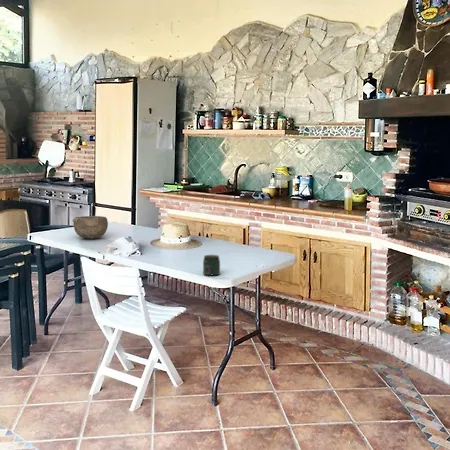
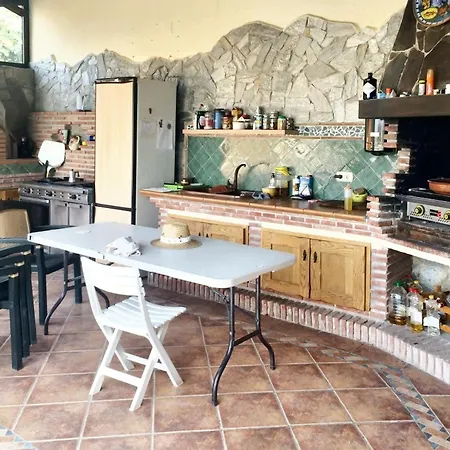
- bowl [72,215,109,240]
- jar [202,254,221,276]
